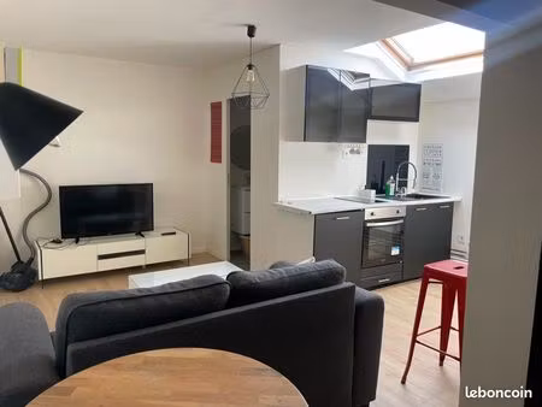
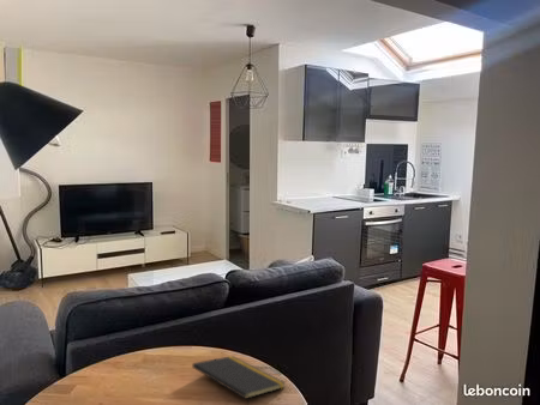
+ notepad [191,355,287,405]
